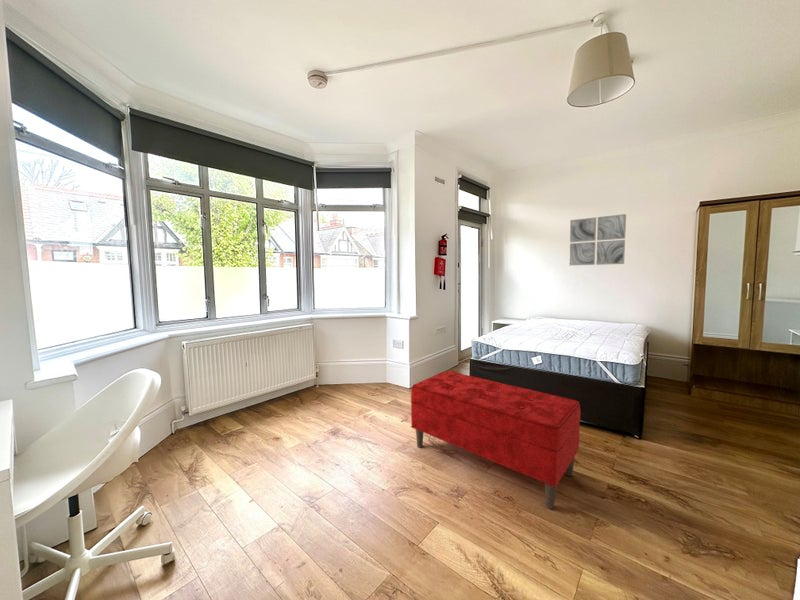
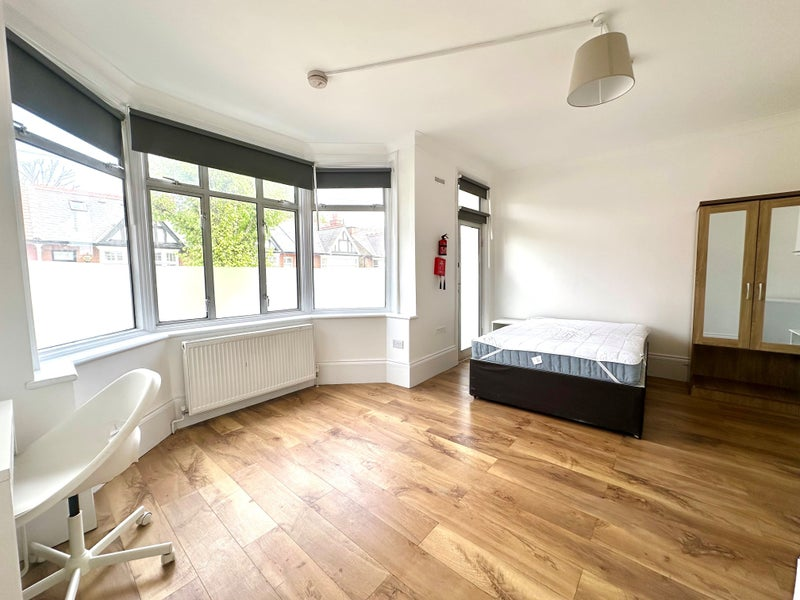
- bench [410,370,581,510]
- wall art [568,213,627,266]
